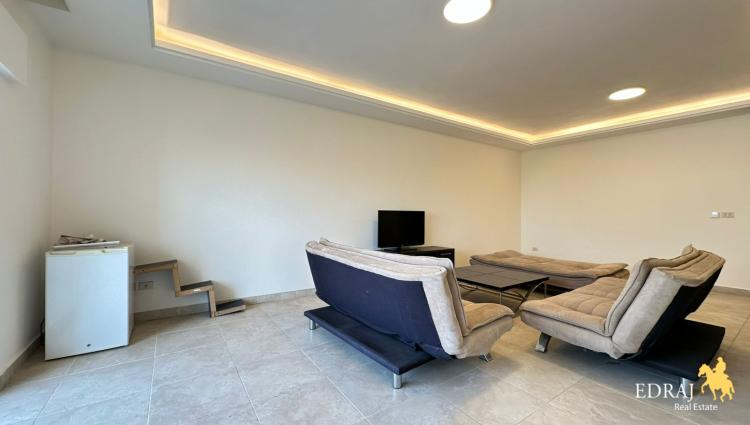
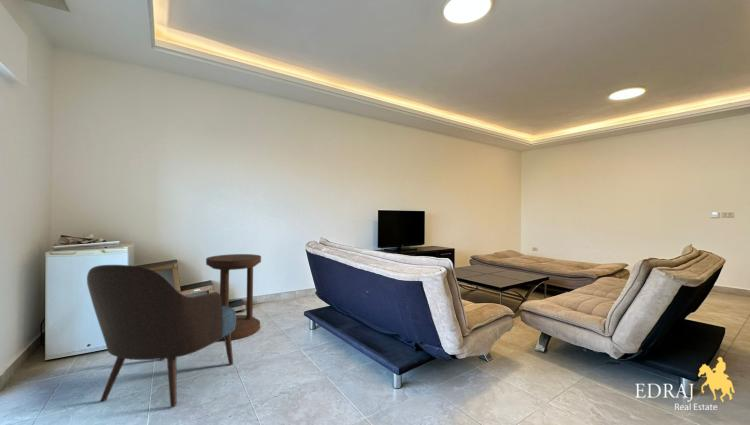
+ armchair [86,264,237,408]
+ side table [205,253,262,341]
